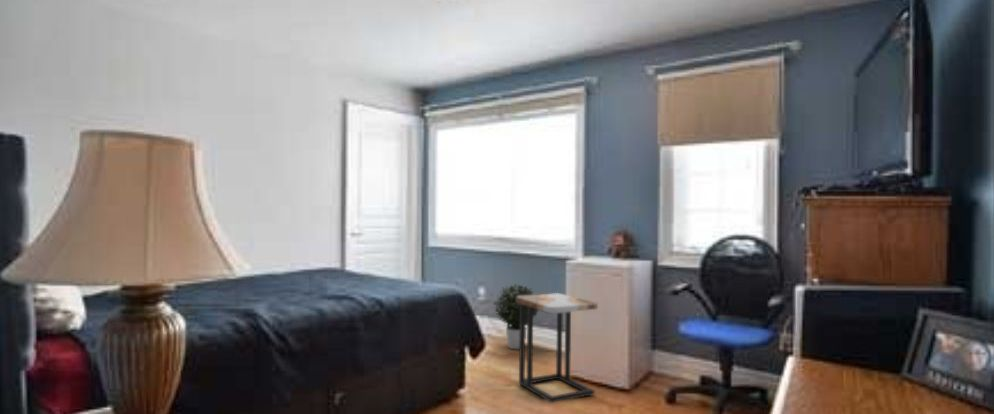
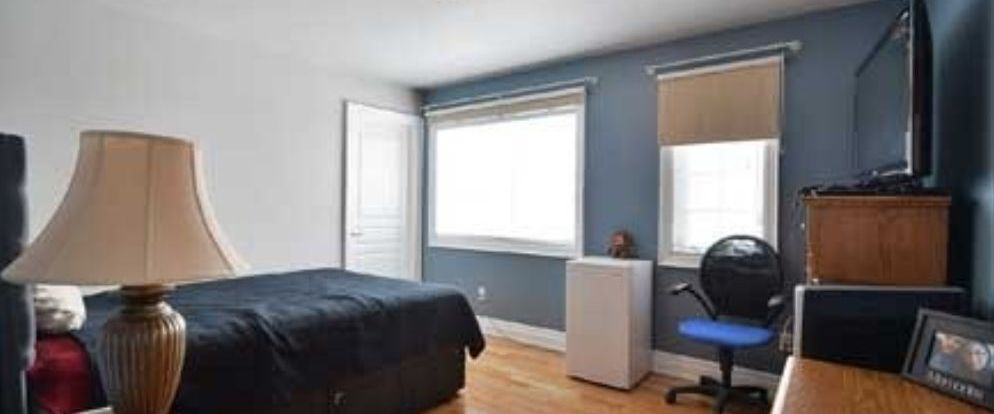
- potted plant [492,283,540,350]
- side table [516,292,599,404]
